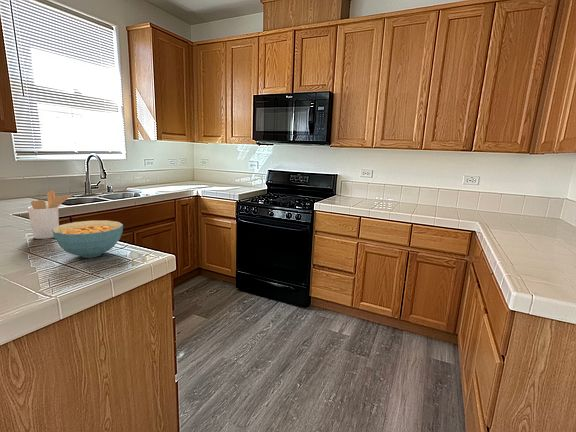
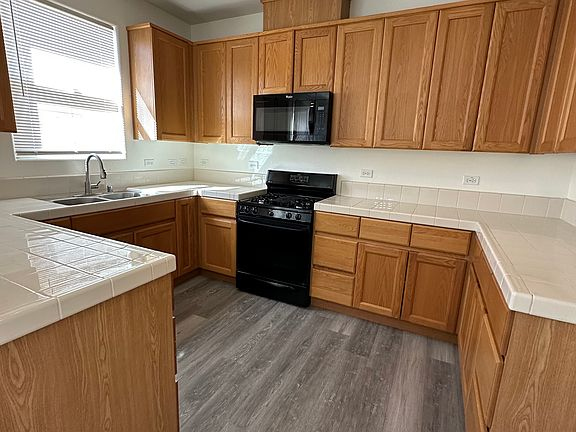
- cereal bowl [52,219,124,259]
- utensil holder [27,190,72,240]
